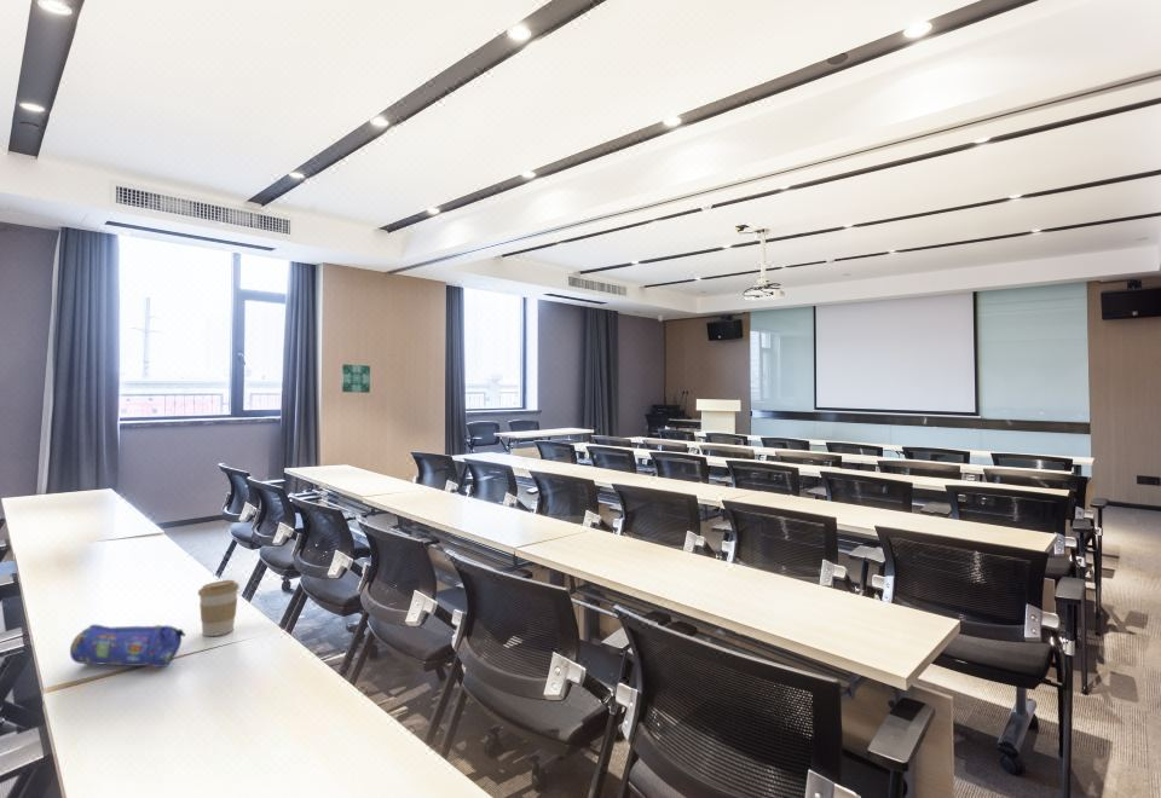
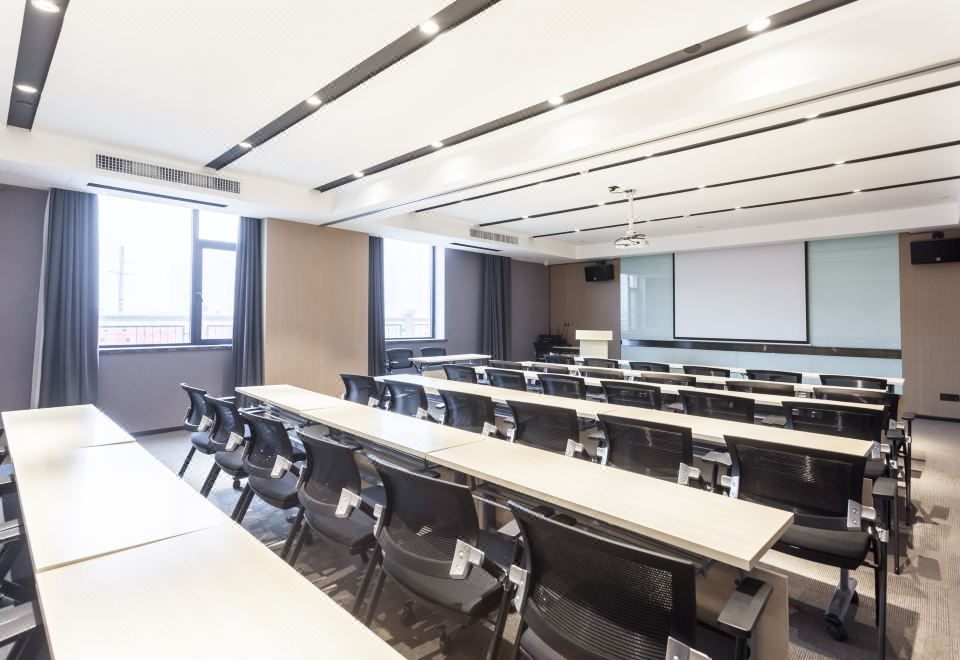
- pencil case [69,623,186,669]
- wall art [341,363,371,394]
- coffee cup [197,579,241,637]
